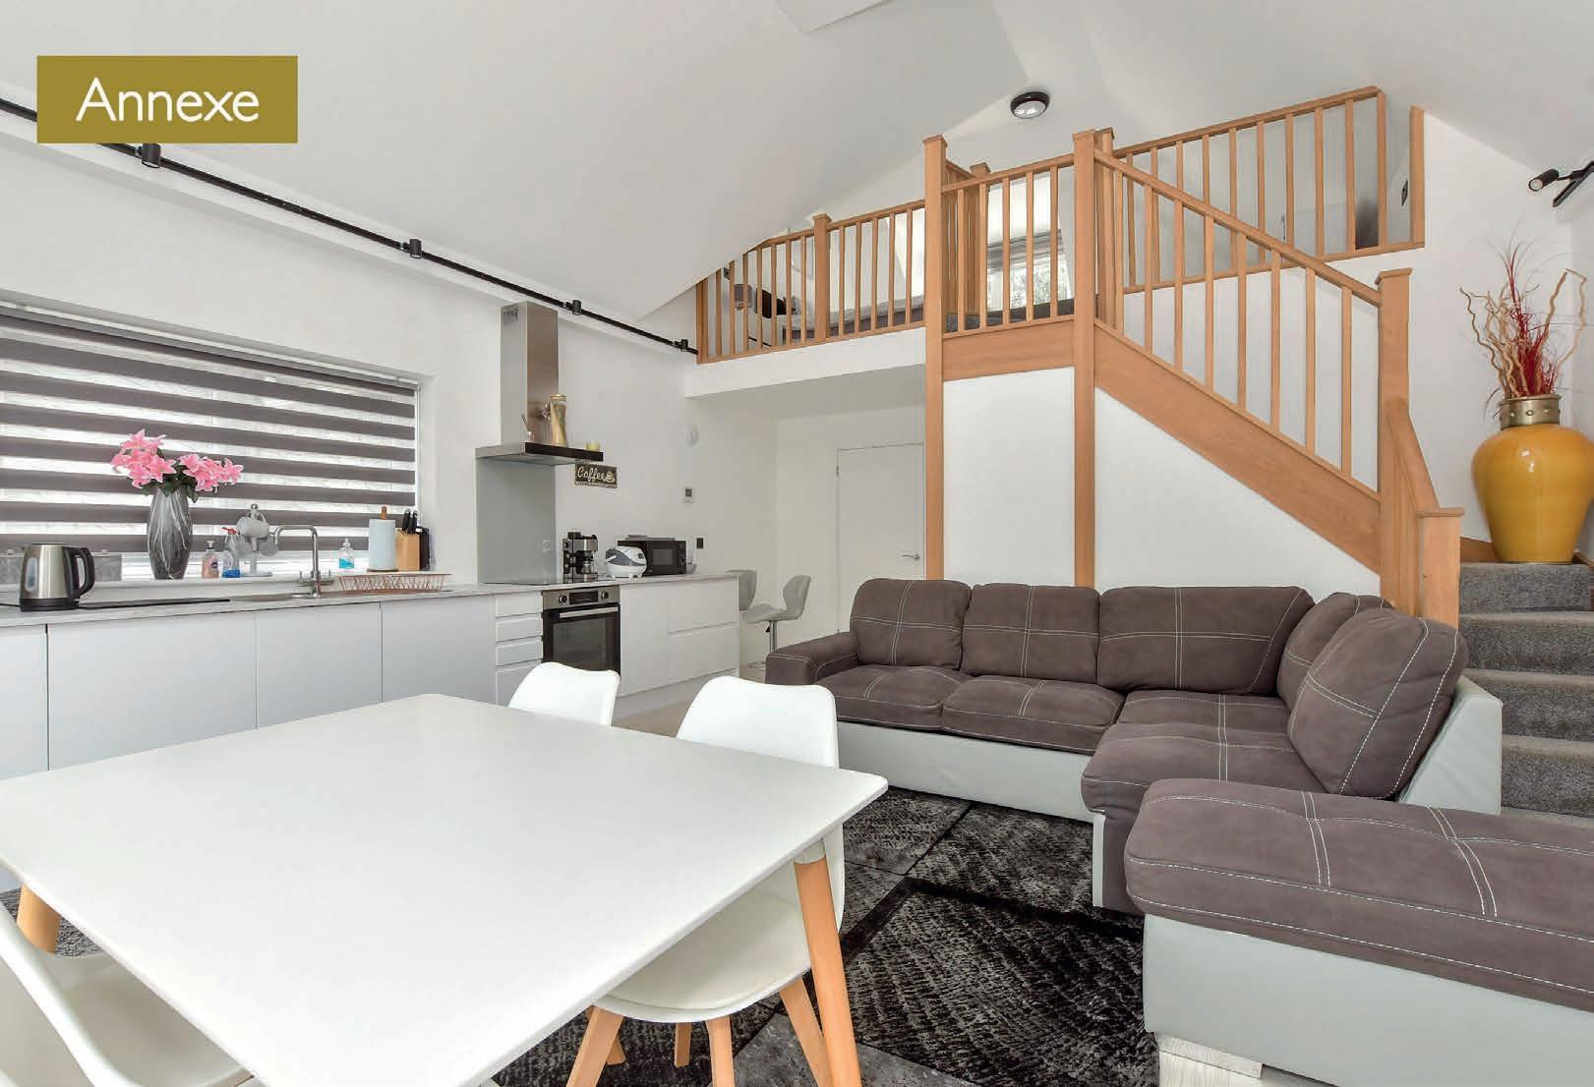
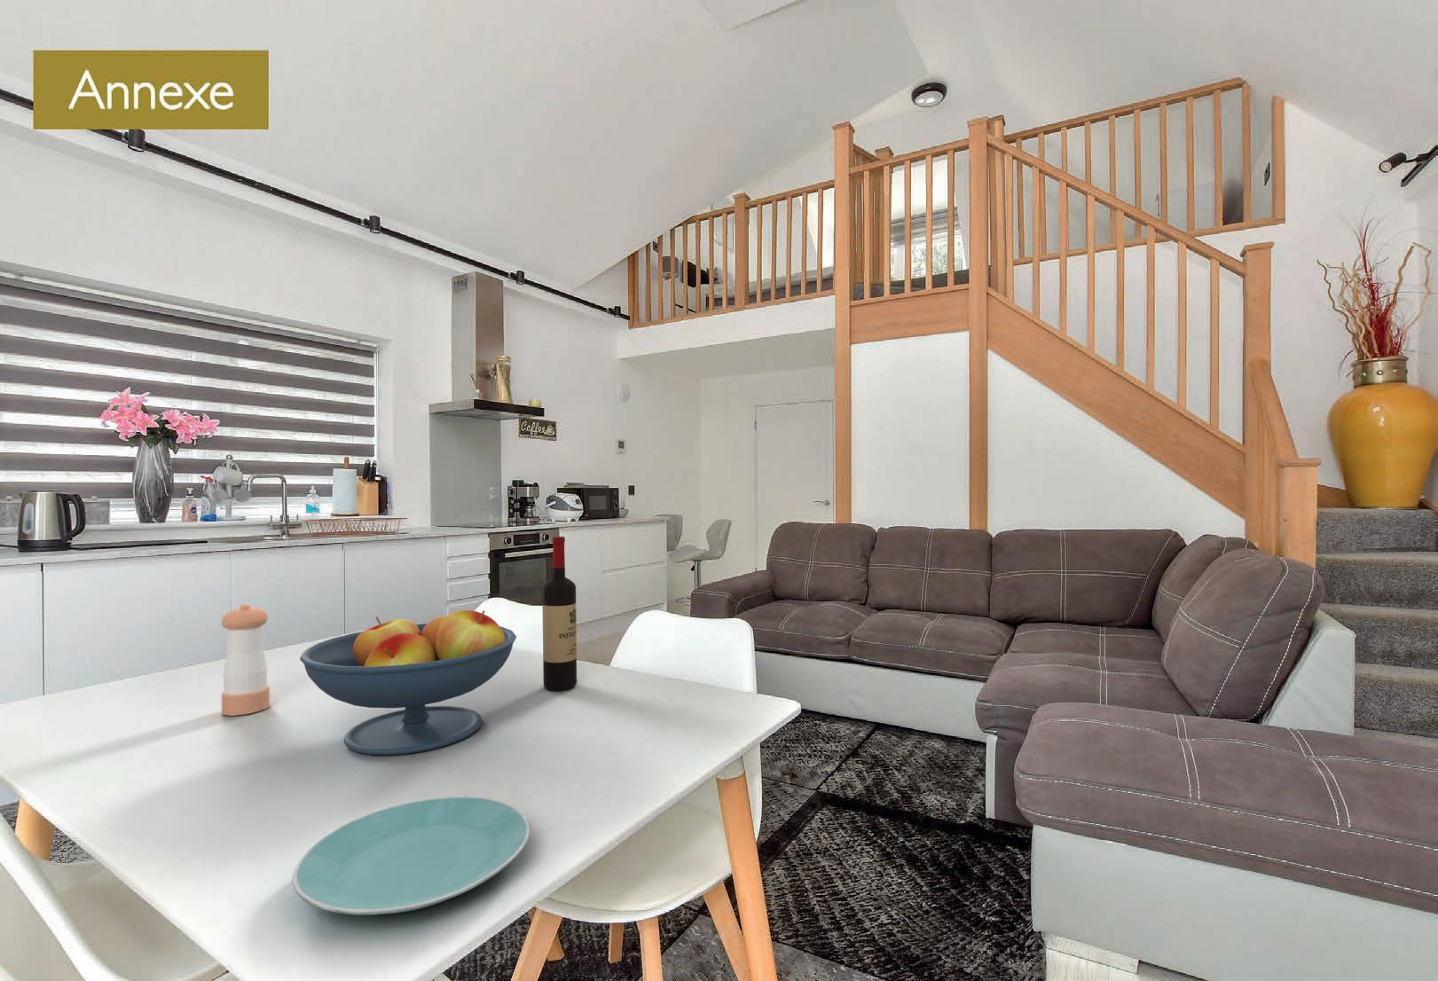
+ fruit bowl [299,610,517,756]
+ plate [292,795,530,915]
+ pepper shaker [220,603,271,717]
+ wine bottle [541,535,578,690]
